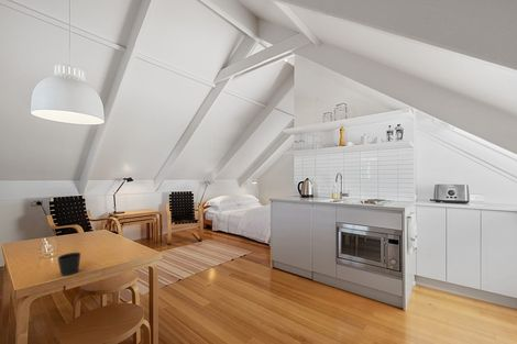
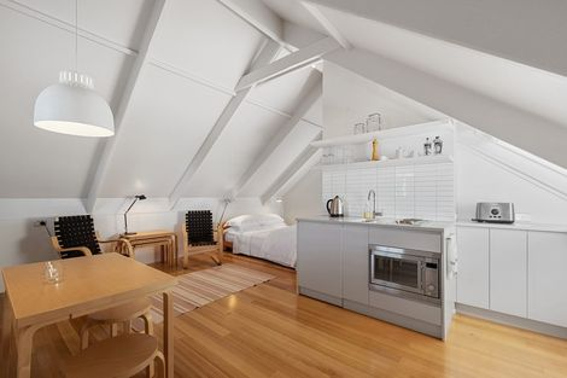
- cup [57,252,81,277]
